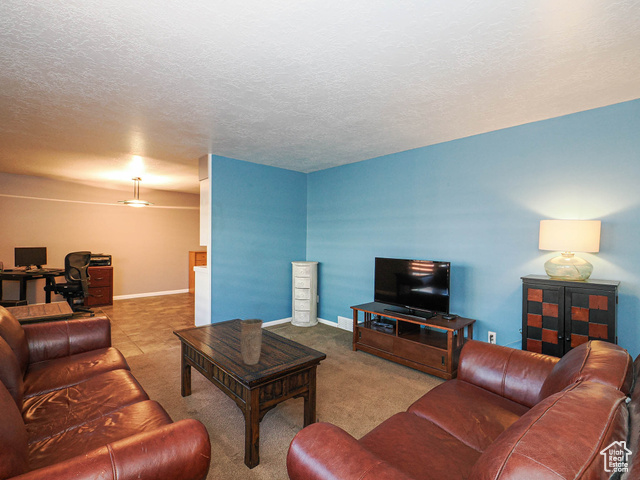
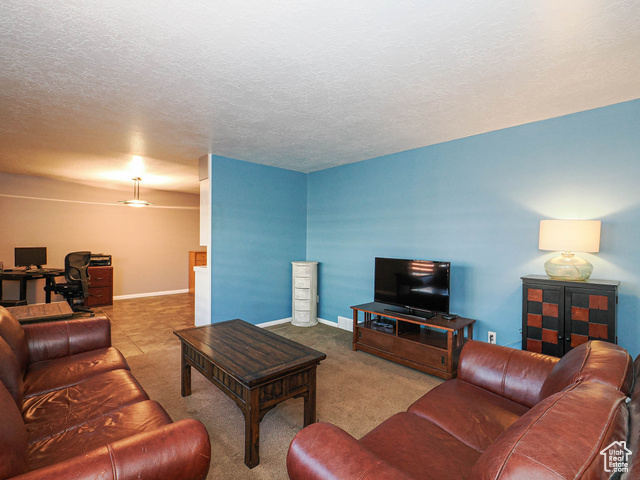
- vase [239,318,264,366]
